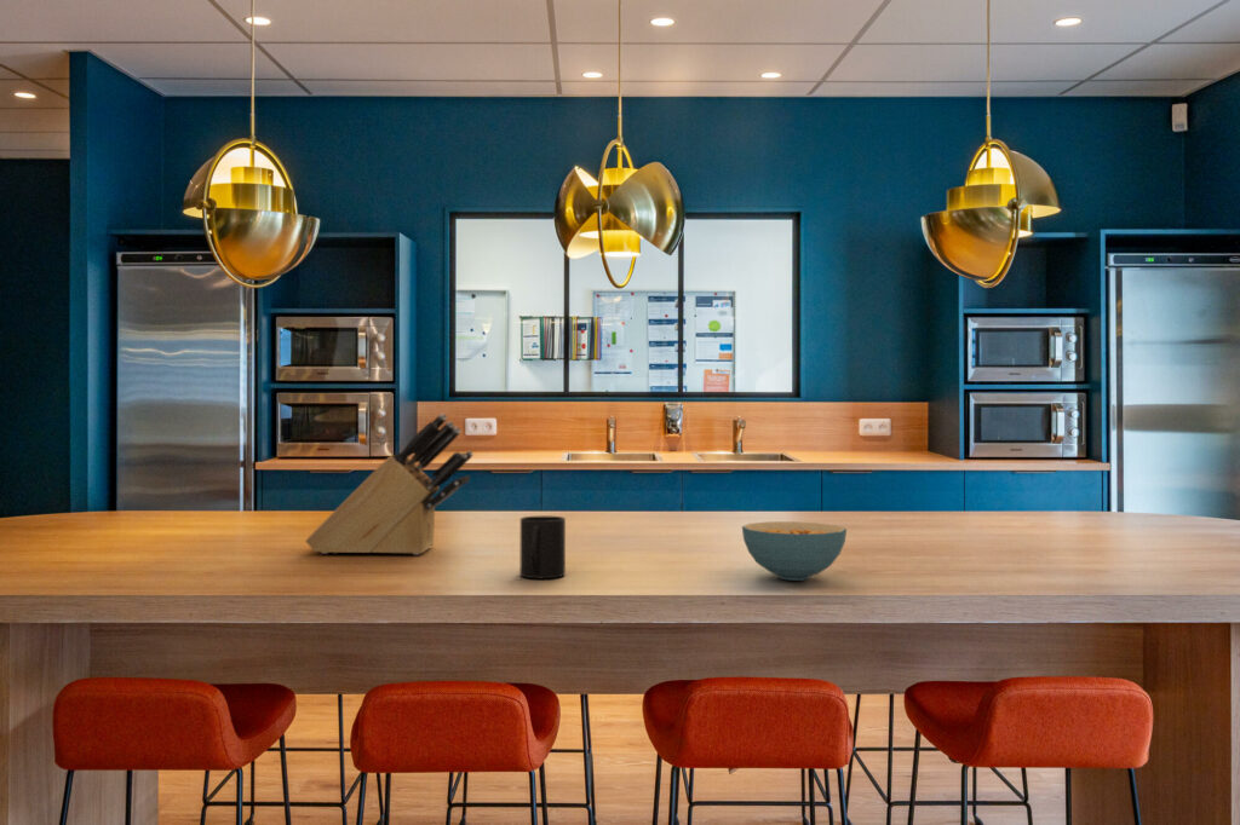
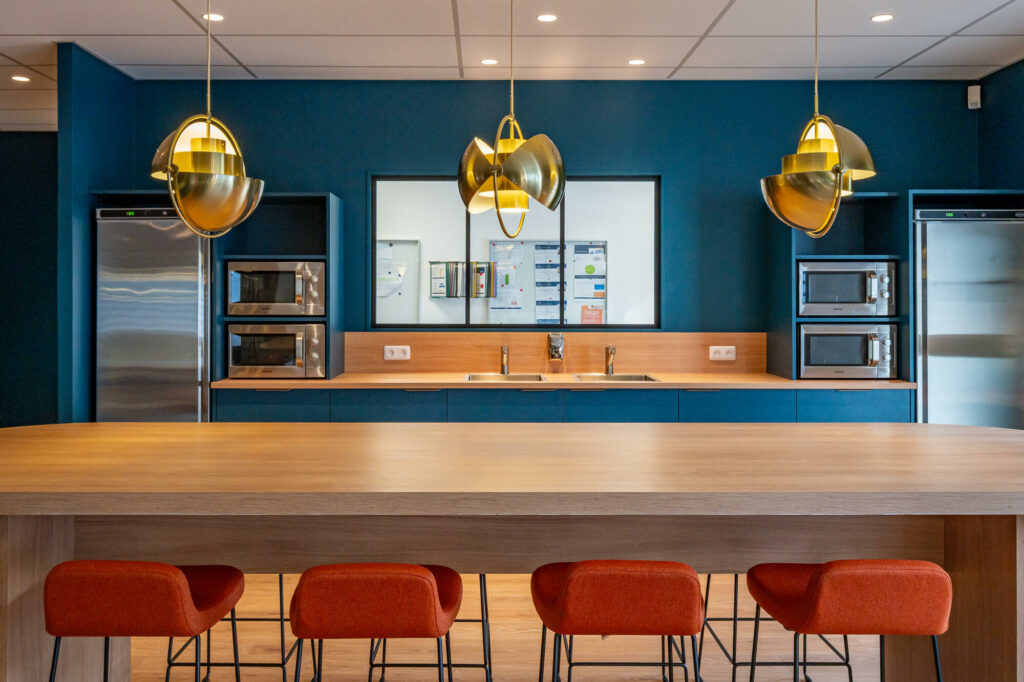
- mug [518,515,567,579]
- knife block [304,412,475,556]
- cereal bowl [741,520,848,582]
